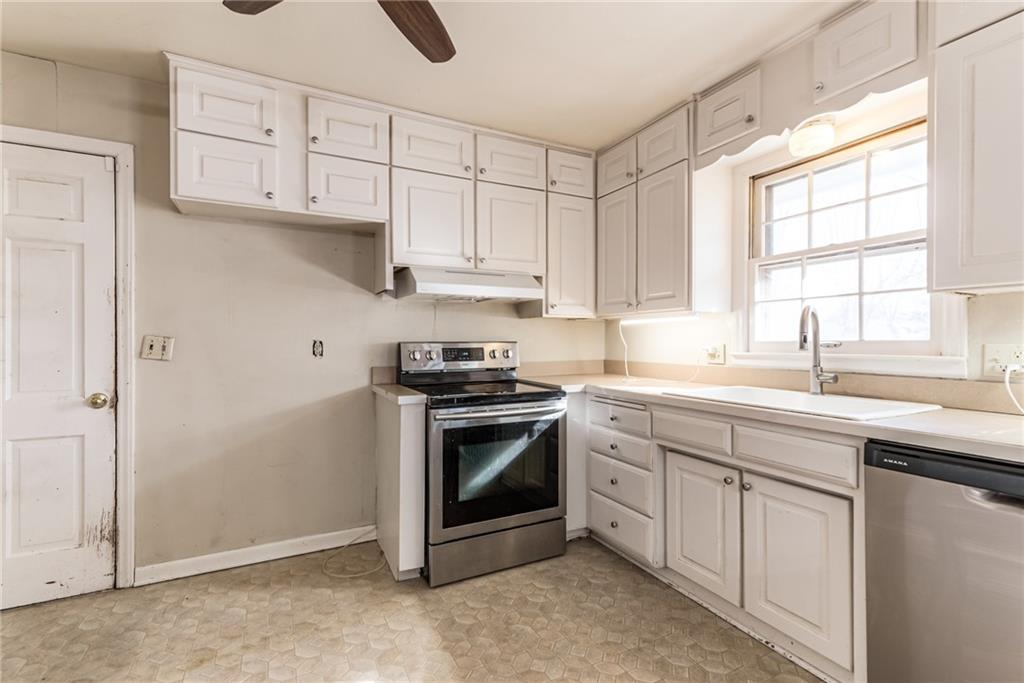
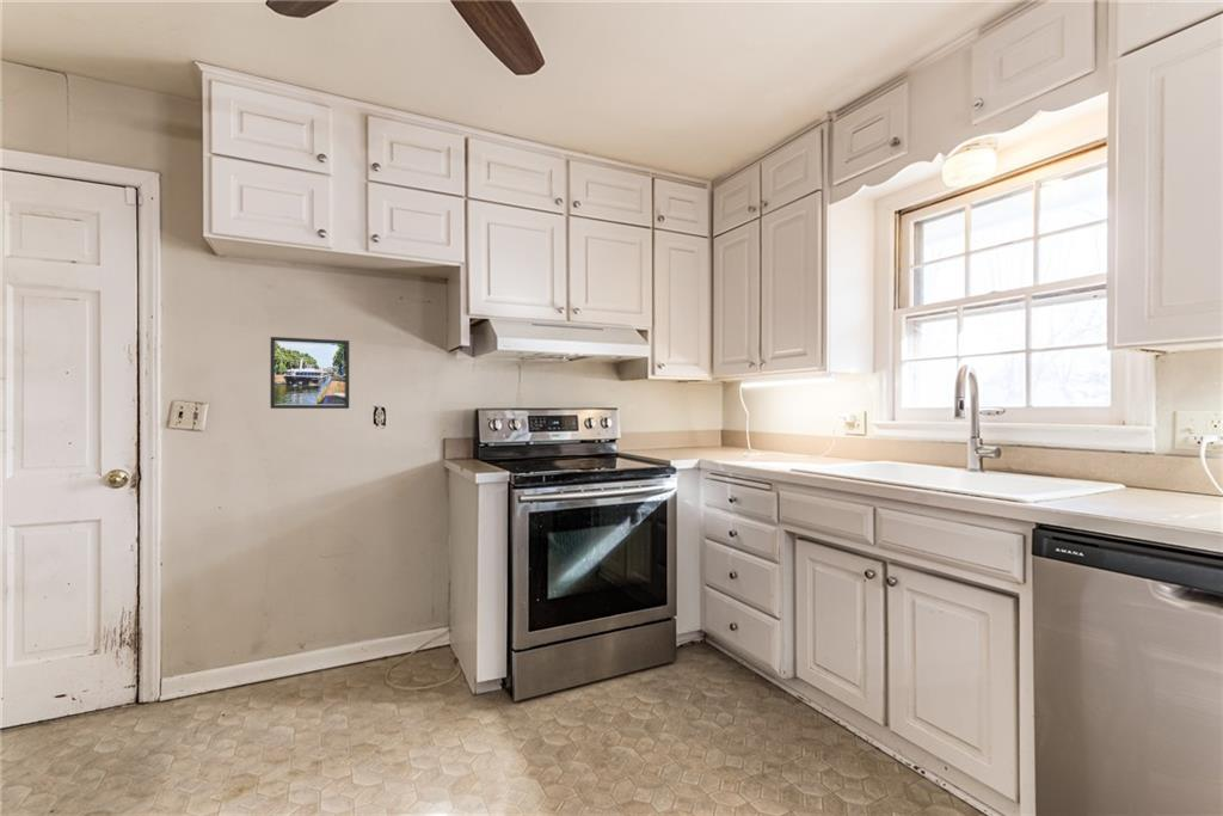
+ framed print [269,336,350,410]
